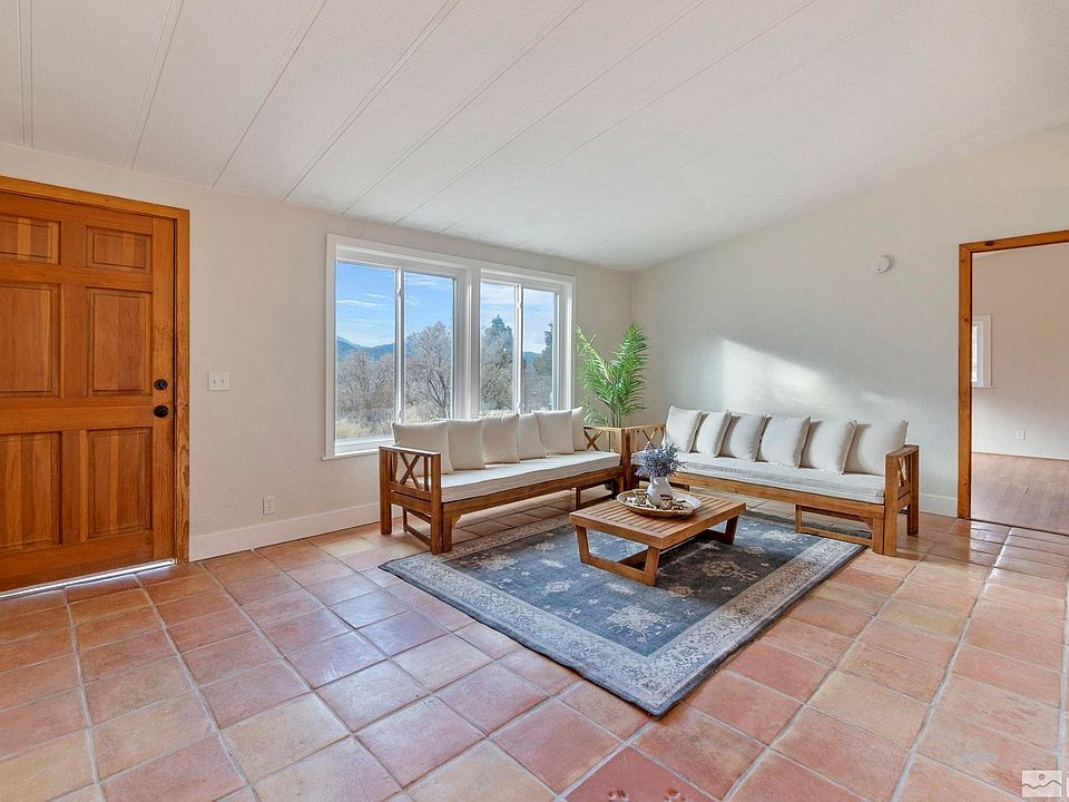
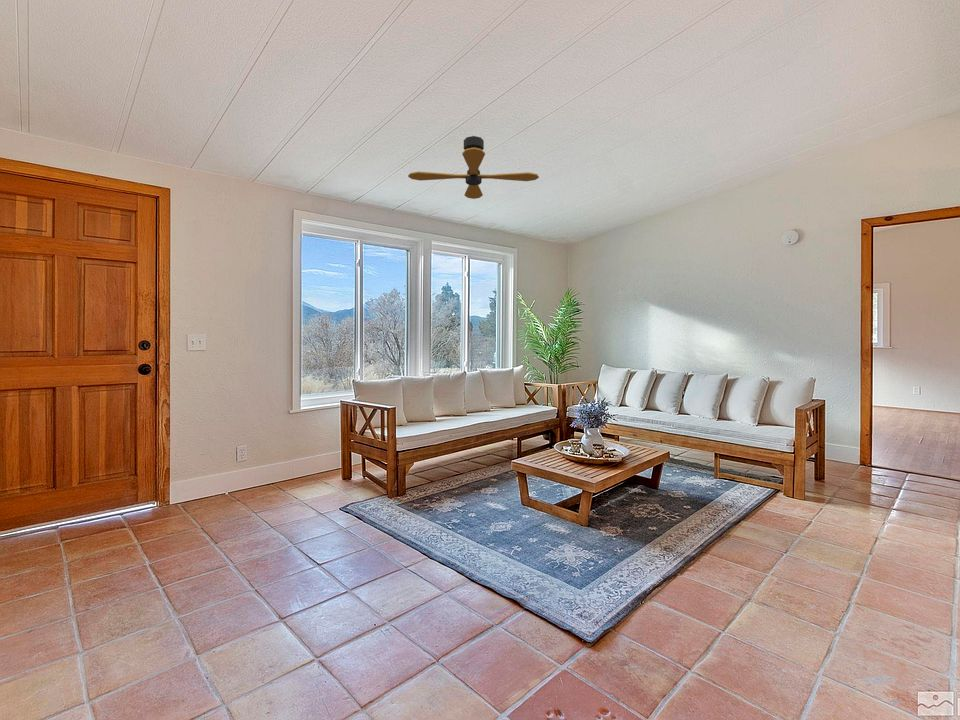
+ ceiling fan [407,135,540,200]
